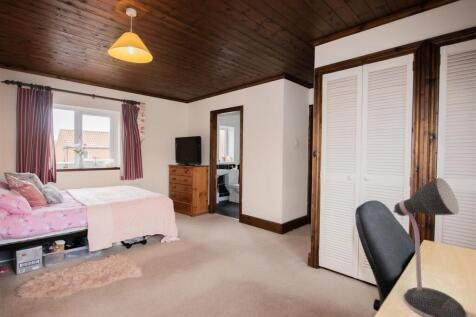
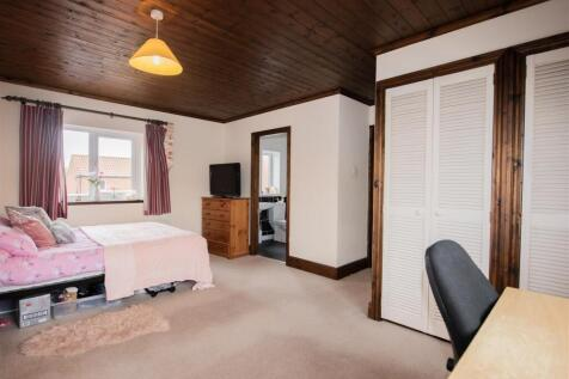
- desk lamp [392,177,469,317]
